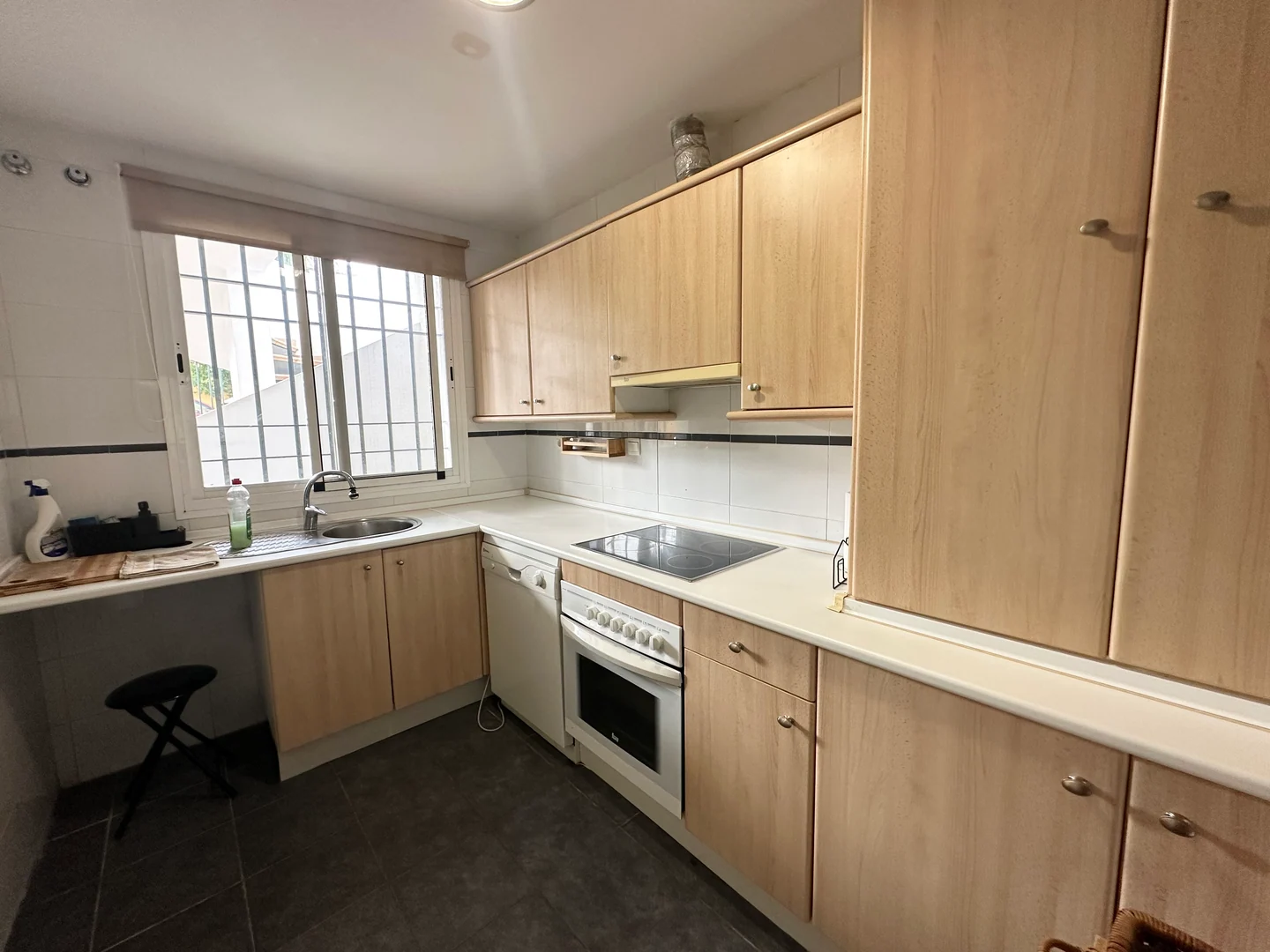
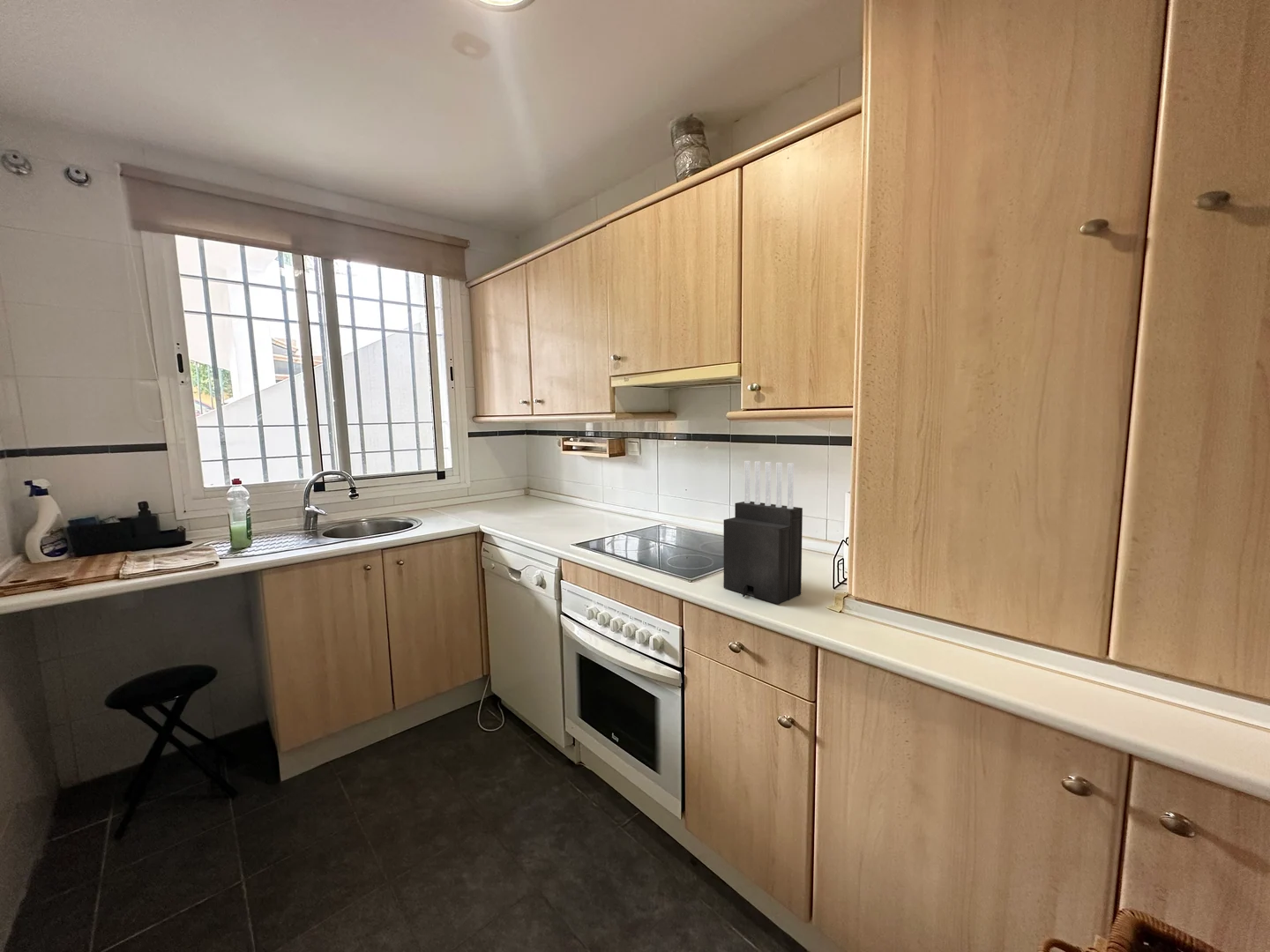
+ knife block [723,460,803,605]
